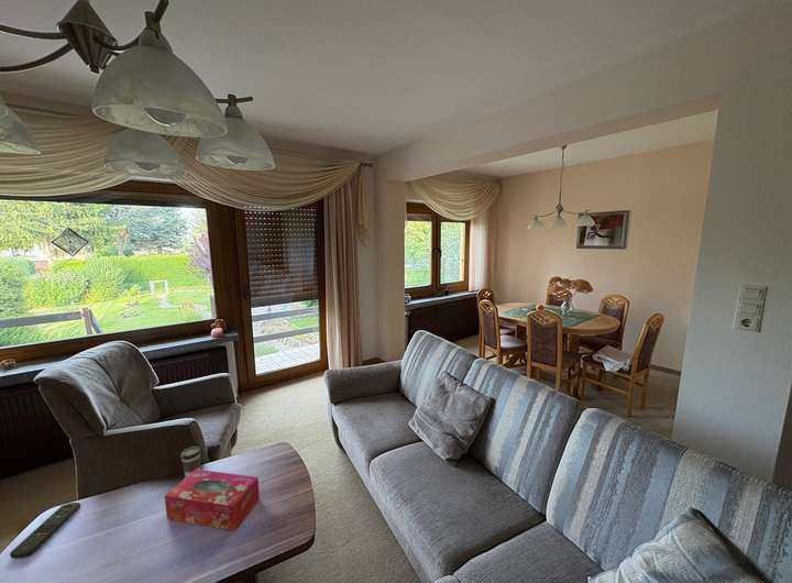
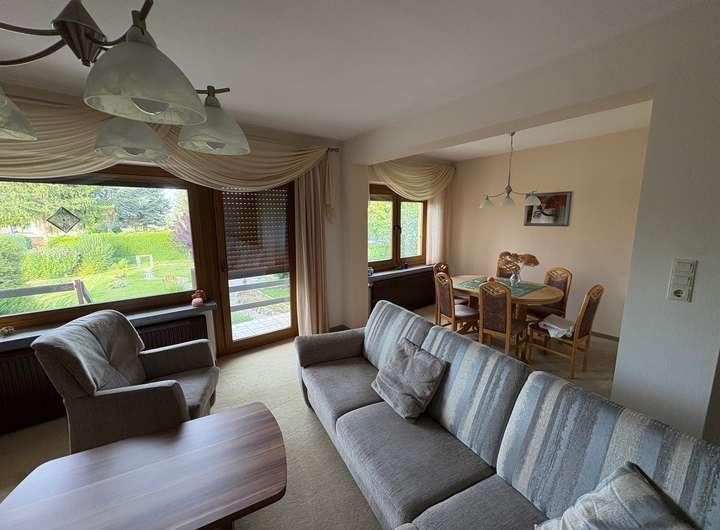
- coffee cup [179,446,202,477]
- tissue box [164,469,261,531]
- remote control [9,502,81,560]
